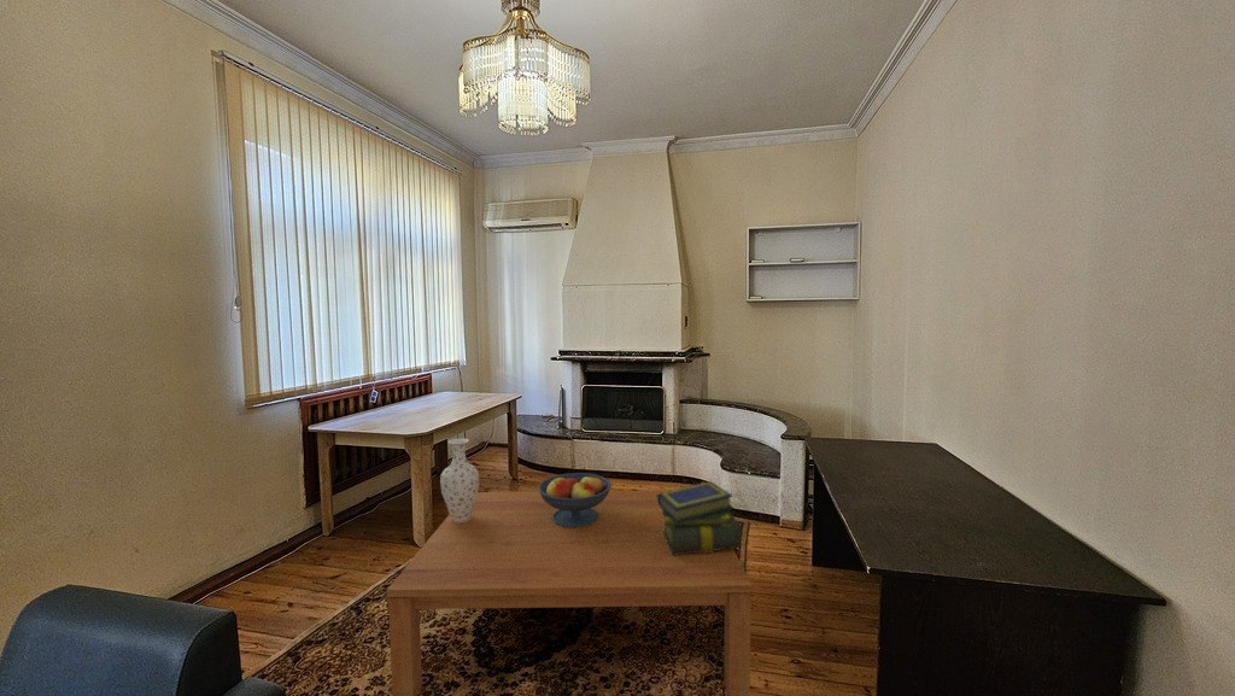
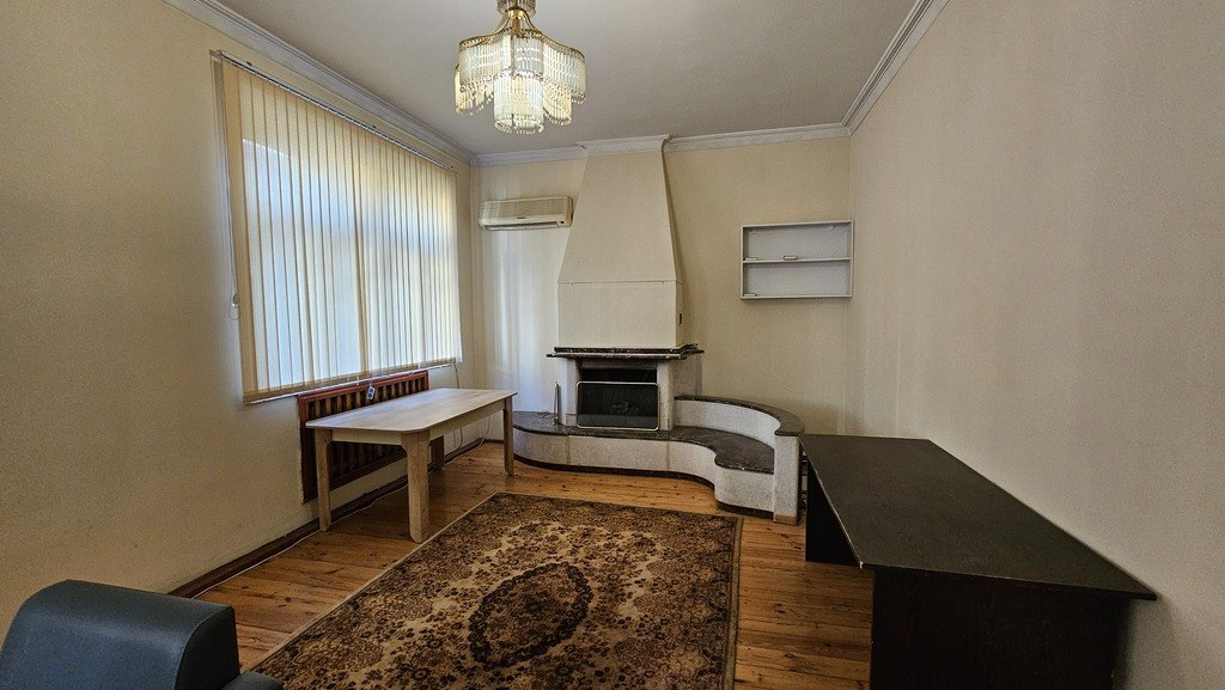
- coffee table [386,489,754,696]
- fruit bowl [537,472,613,527]
- stack of books [657,480,742,555]
- vase [439,437,480,522]
